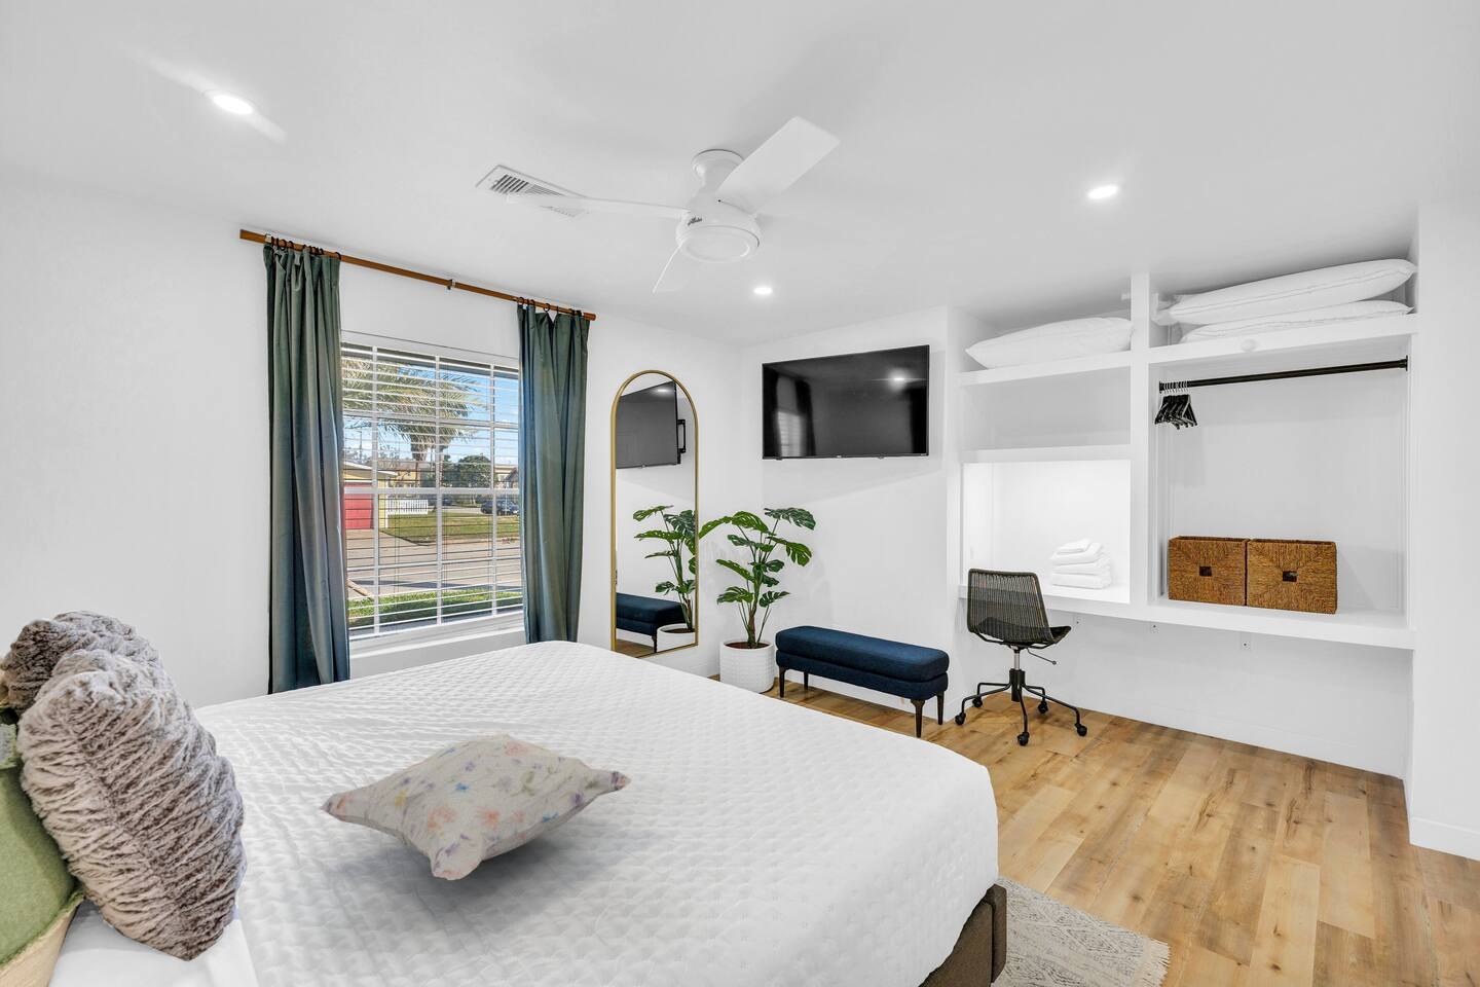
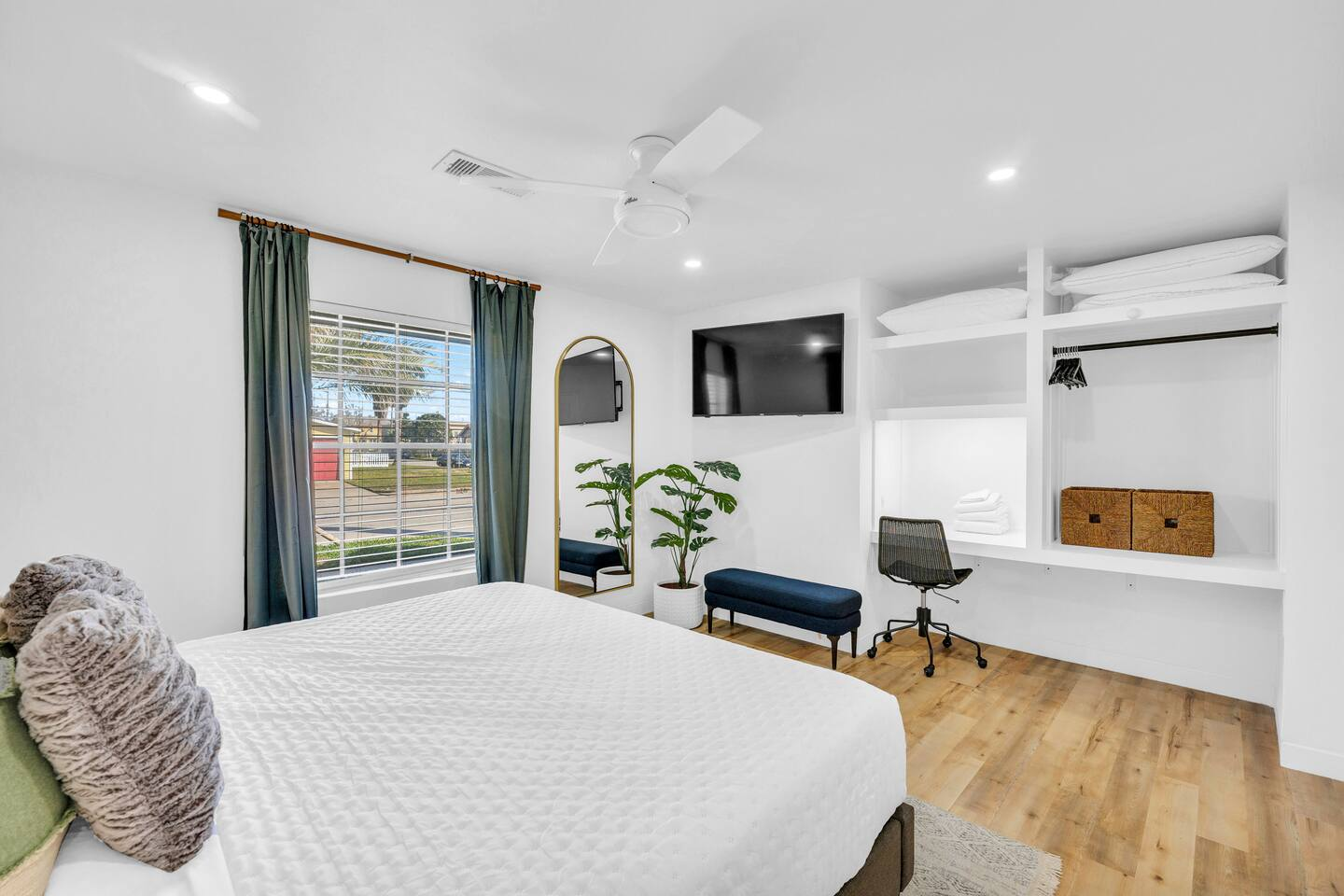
- decorative pillow [317,733,633,881]
